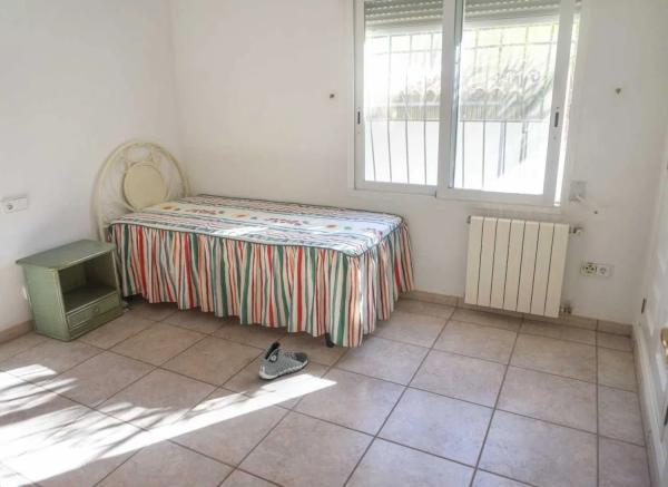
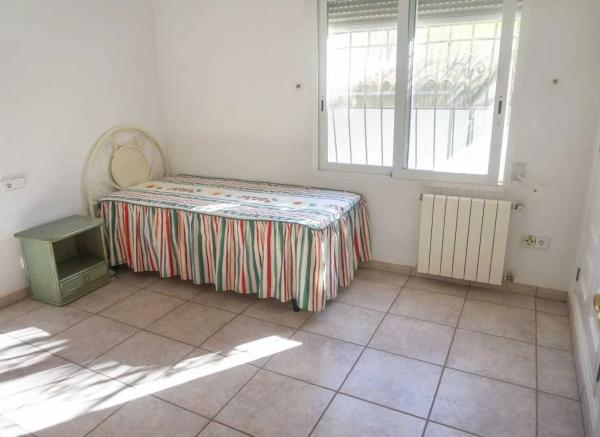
- sneaker [258,341,310,381]
